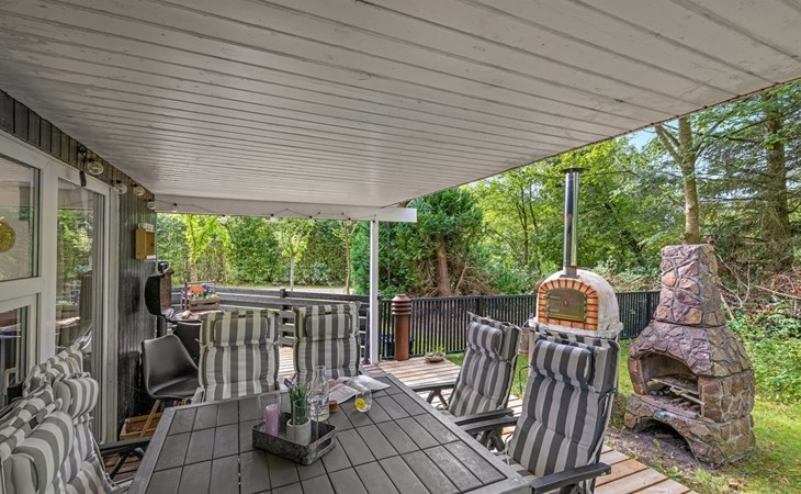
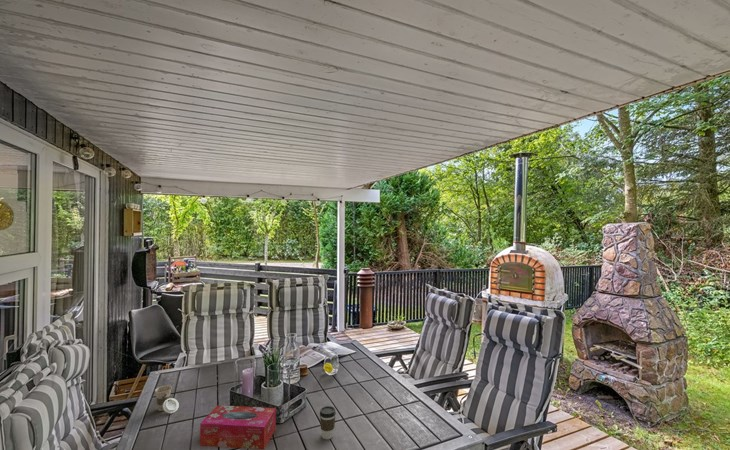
+ tissue box [199,404,277,450]
+ cup [154,384,180,415]
+ coffee cup [319,405,337,440]
